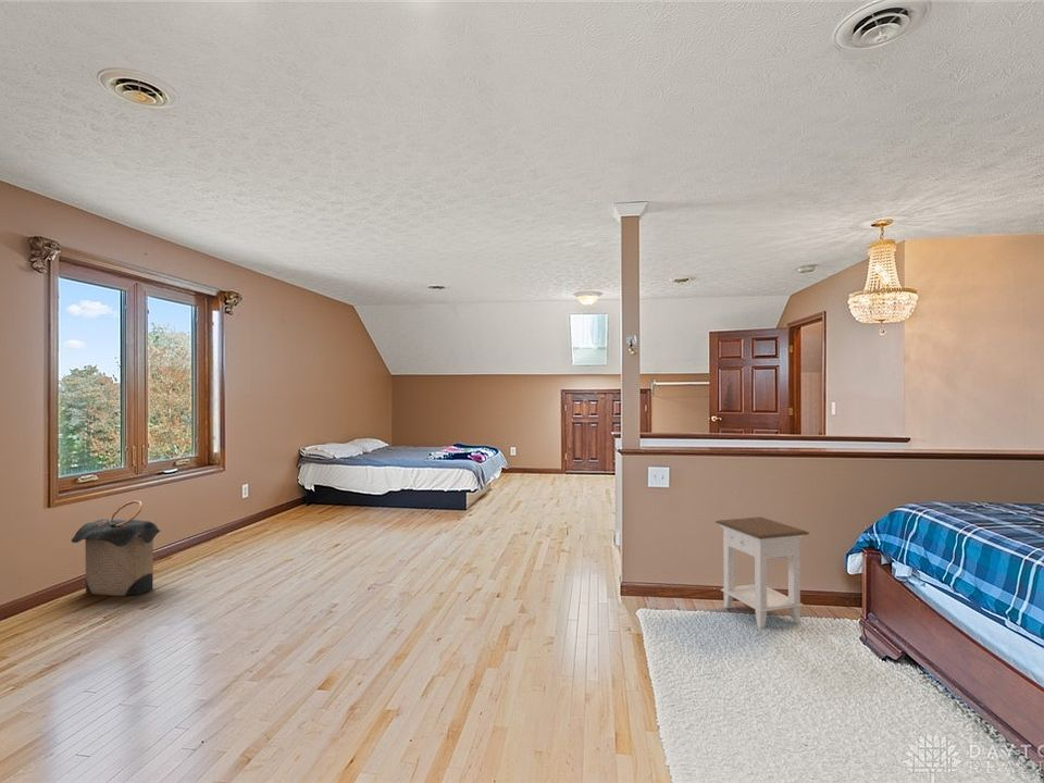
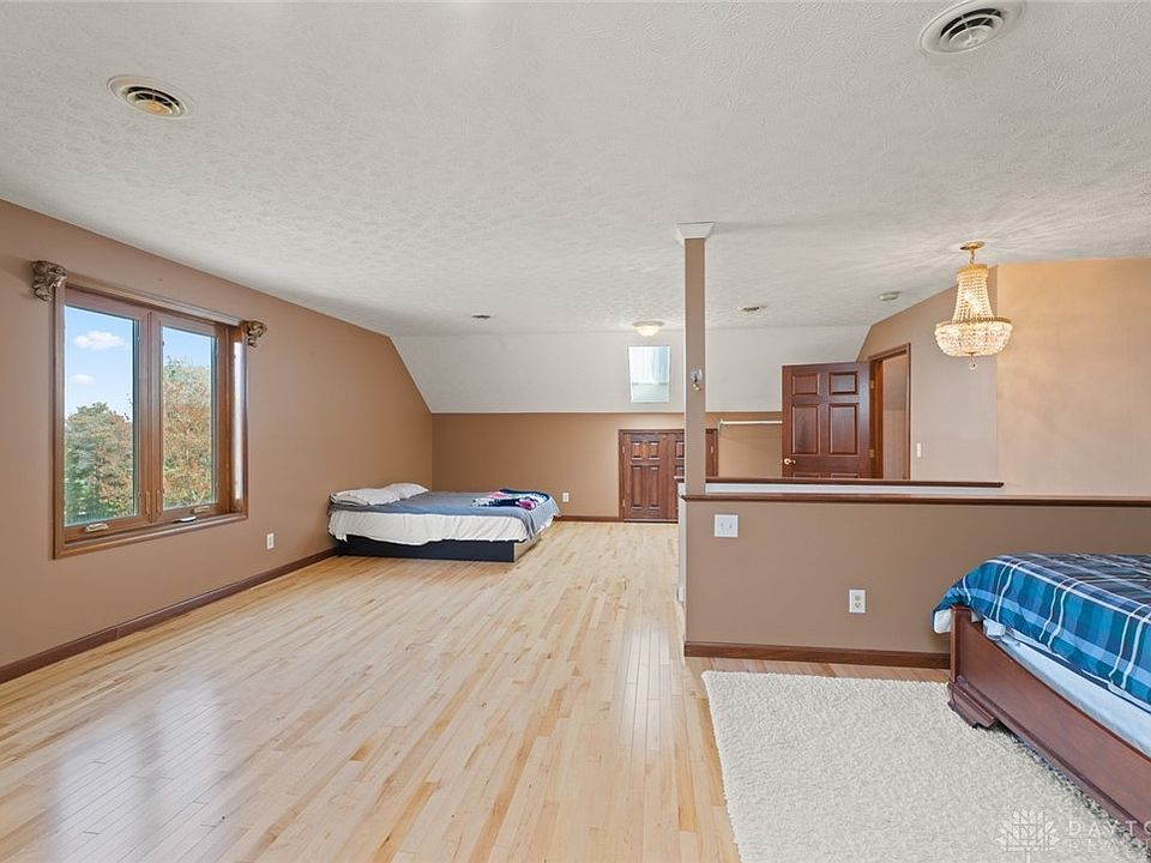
- laundry hamper [71,499,161,597]
- nightstand [714,515,810,629]
